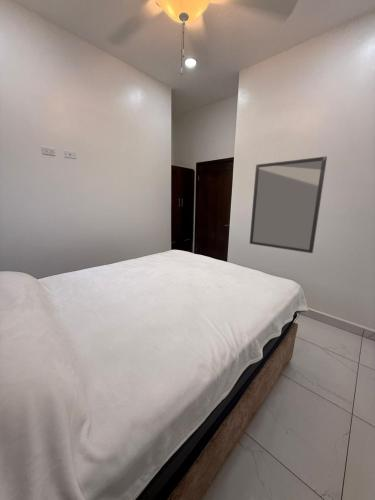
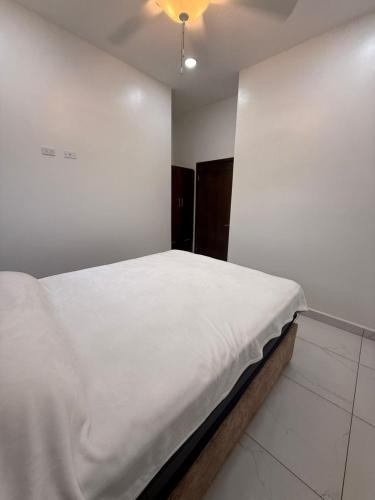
- home mirror [249,156,328,254]
